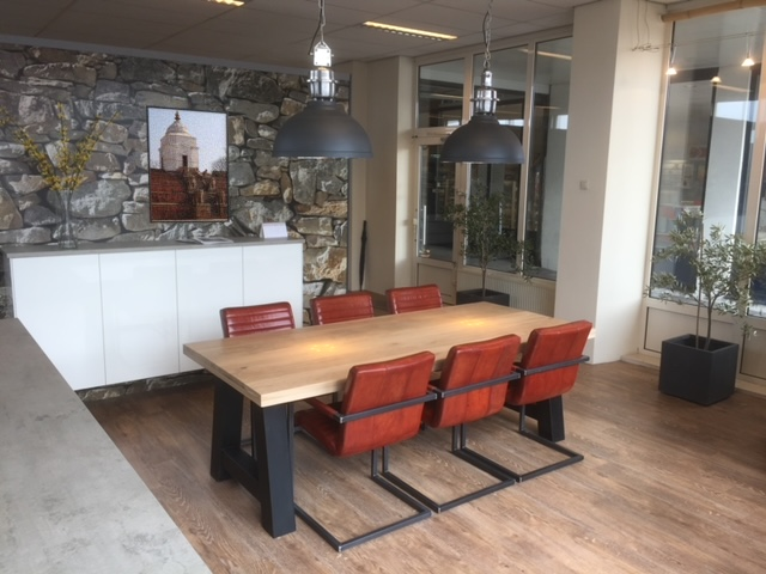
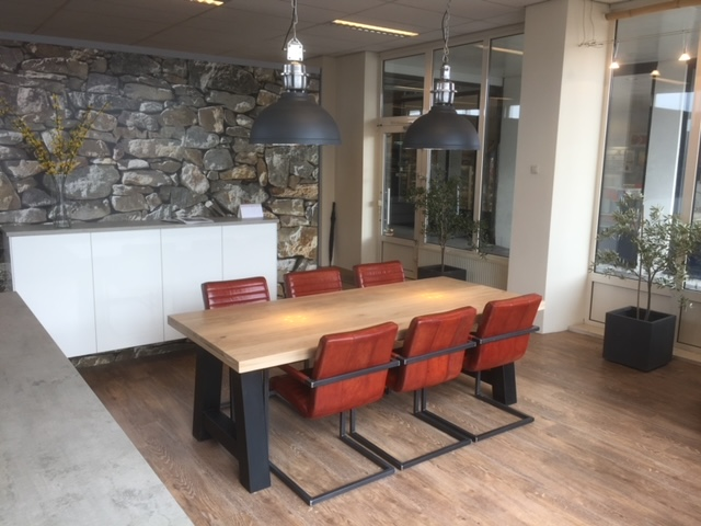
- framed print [145,104,231,225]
